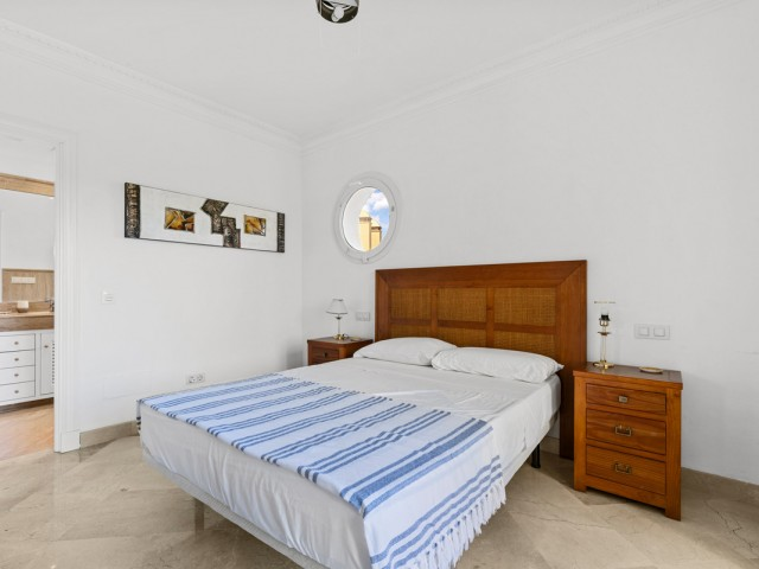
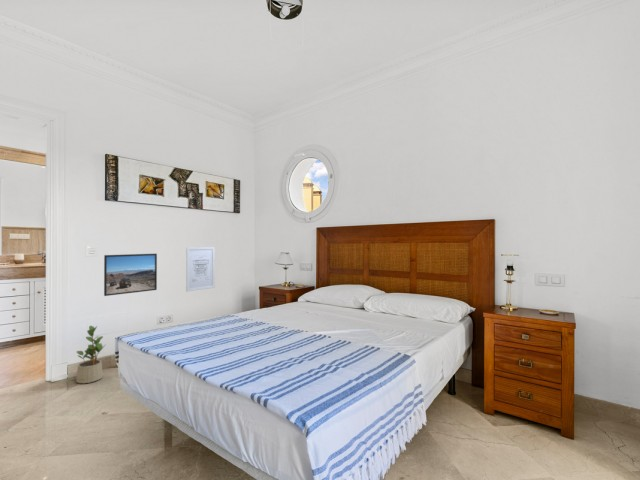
+ wall art [185,246,216,293]
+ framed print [103,253,158,297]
+ potted plant [76,325,106,384]
